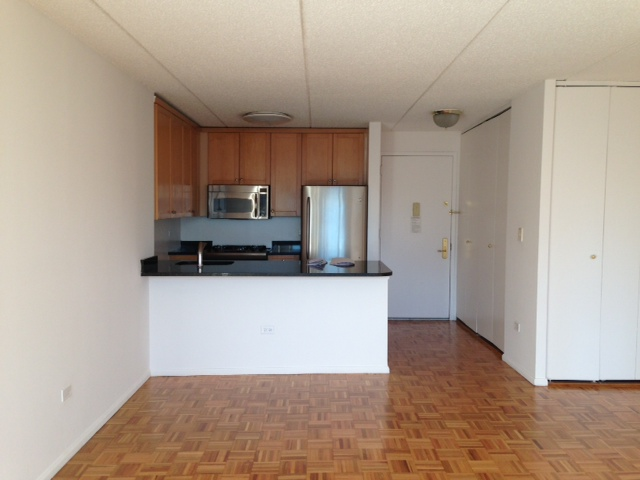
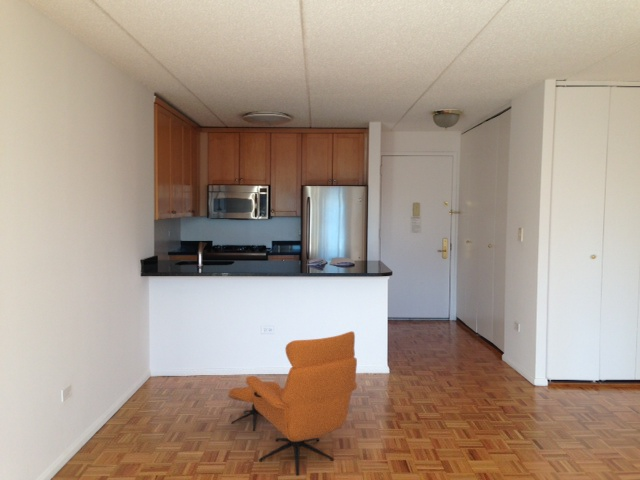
+ armchair [227,330,358,477]
